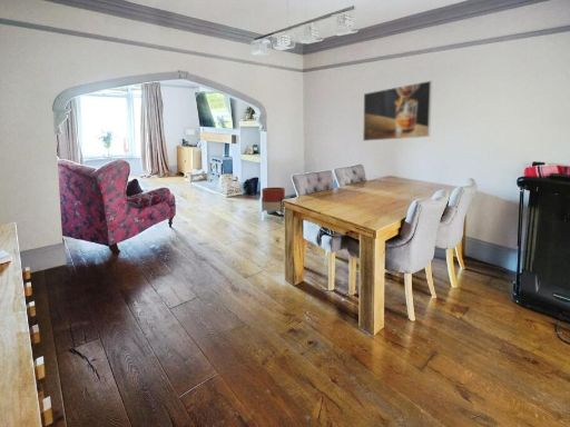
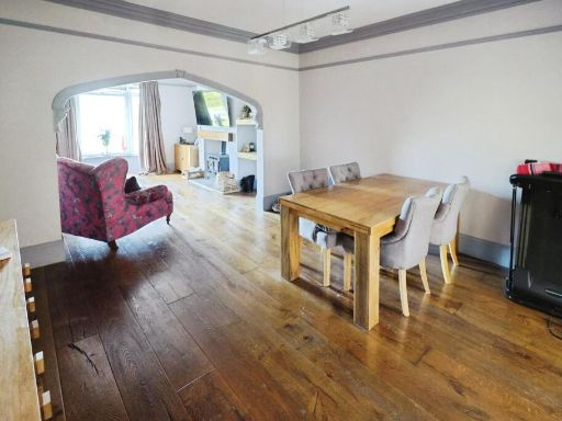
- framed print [362,80,433,142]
- planter [261,187,286,221]
